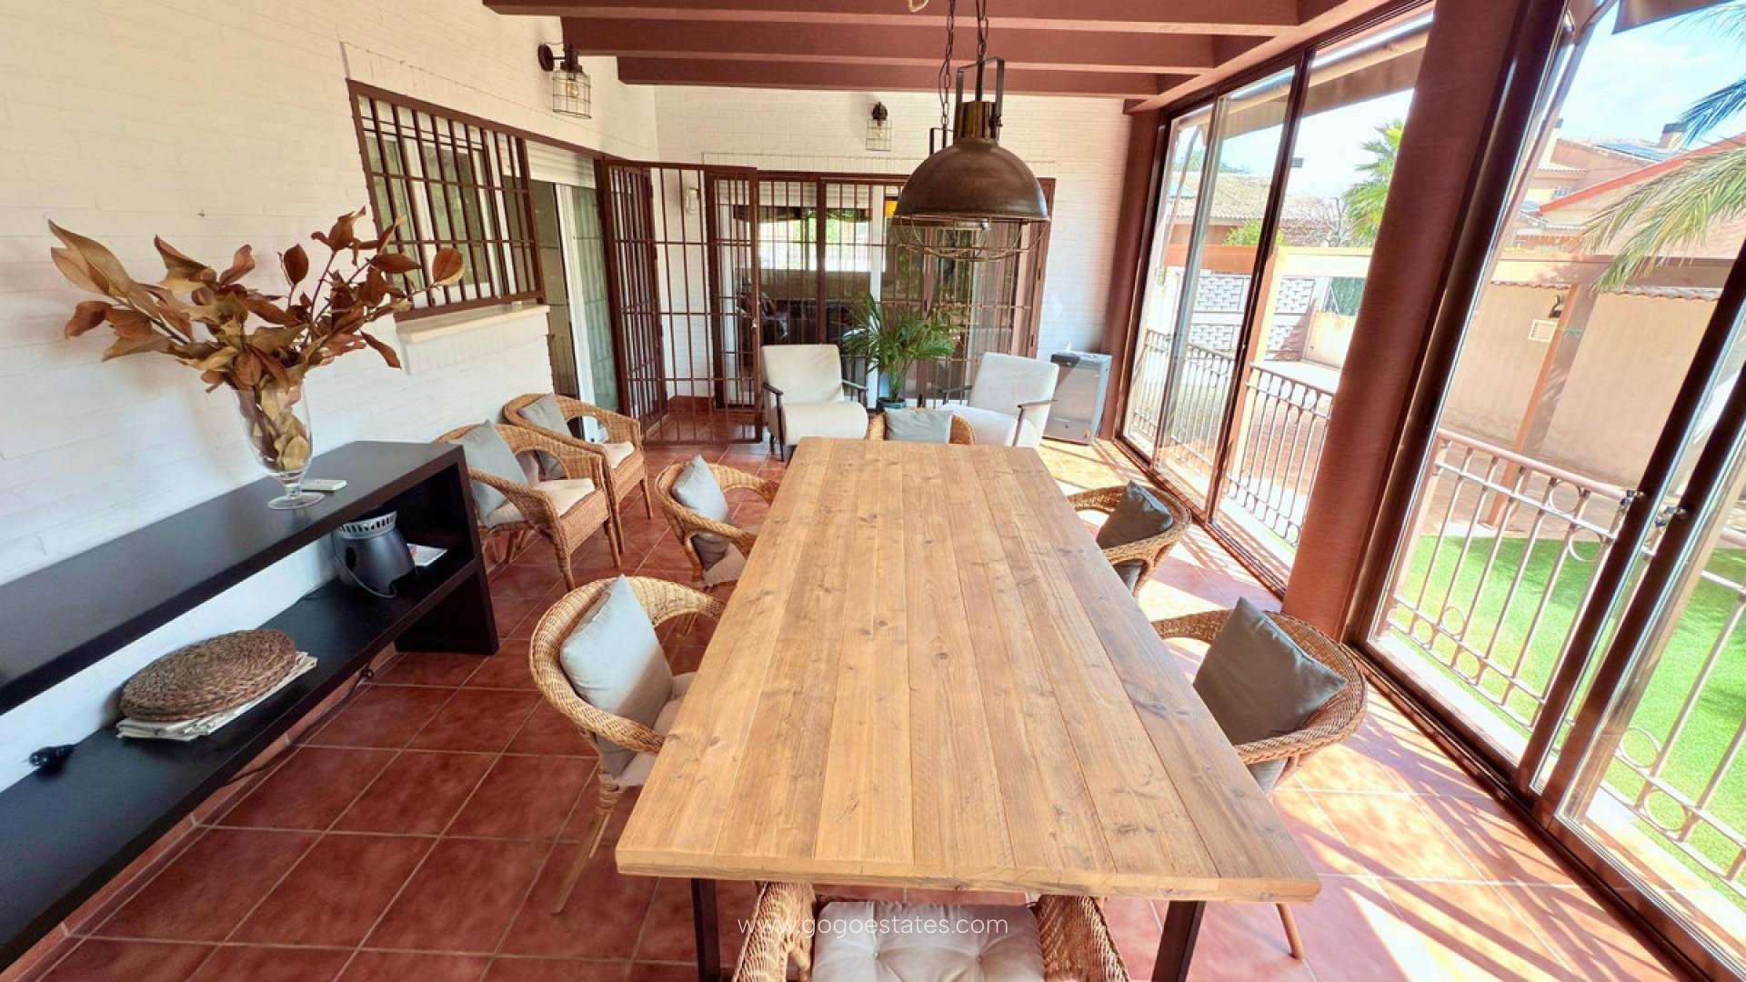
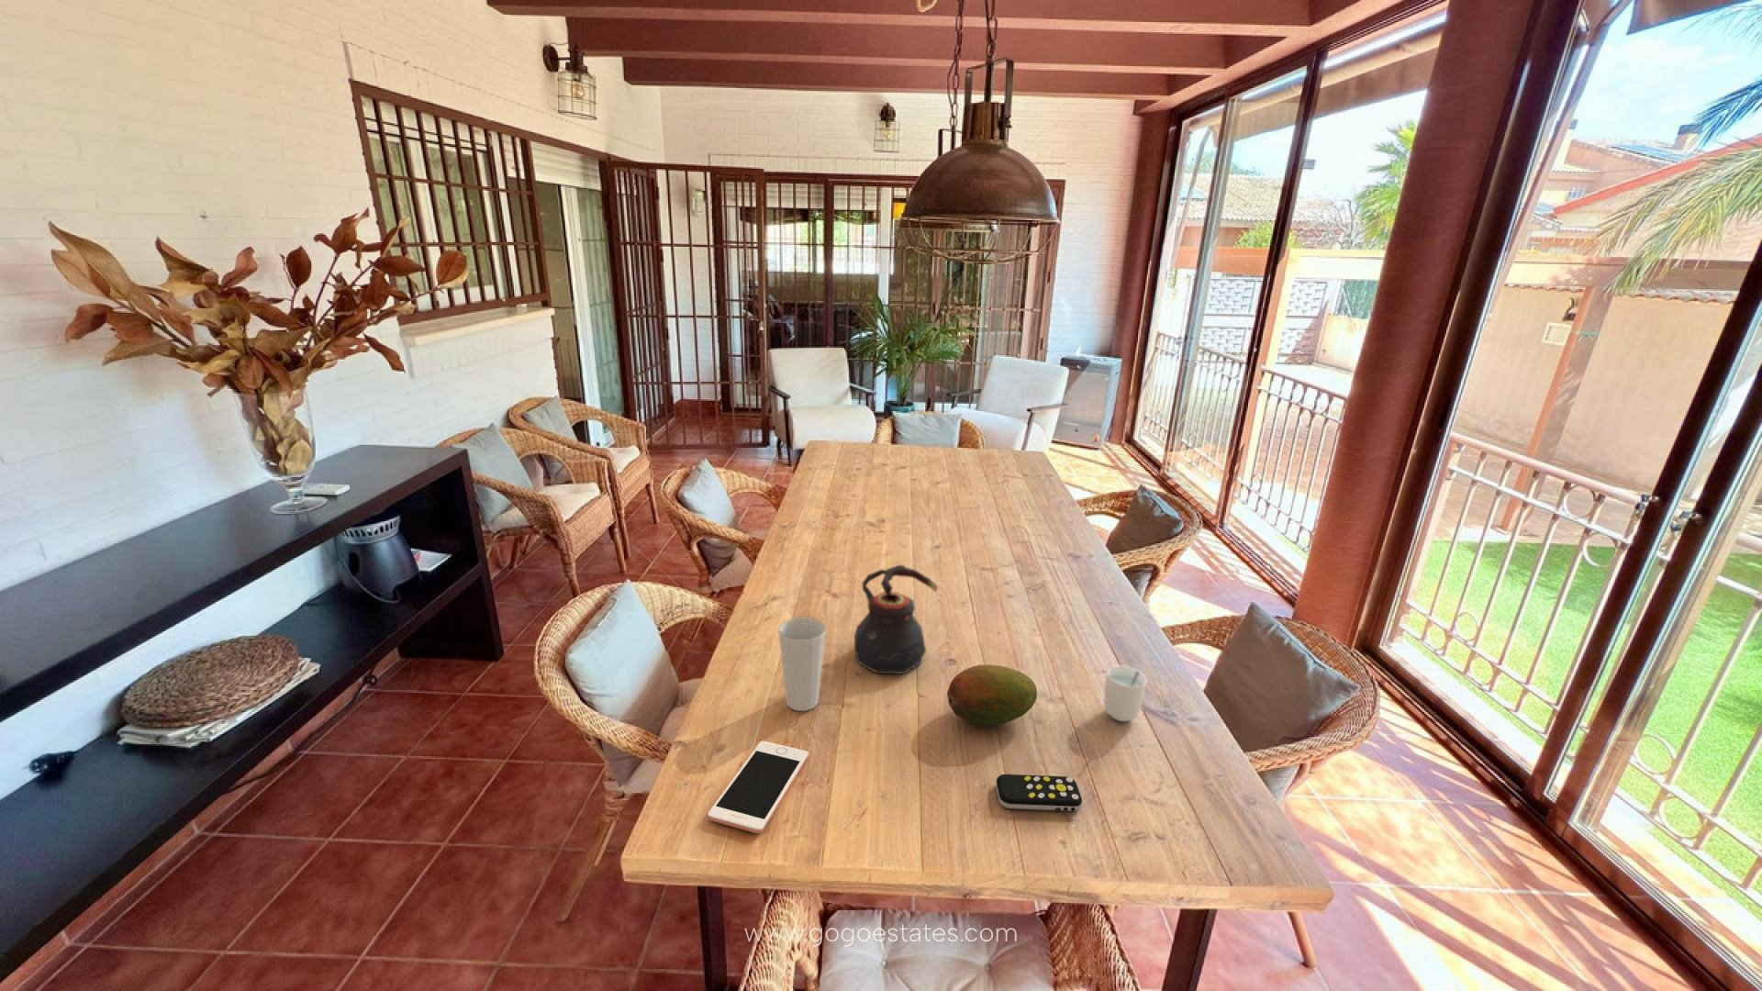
+ remote control [996,773,1083,812]
+ teapot [853,564,939,674]
+ cell phone [707,741,810,834]
+ cup [777,616,827,711]
+ fruit [946,664,1038,726]
+ cup [1104,666,1148,722]
